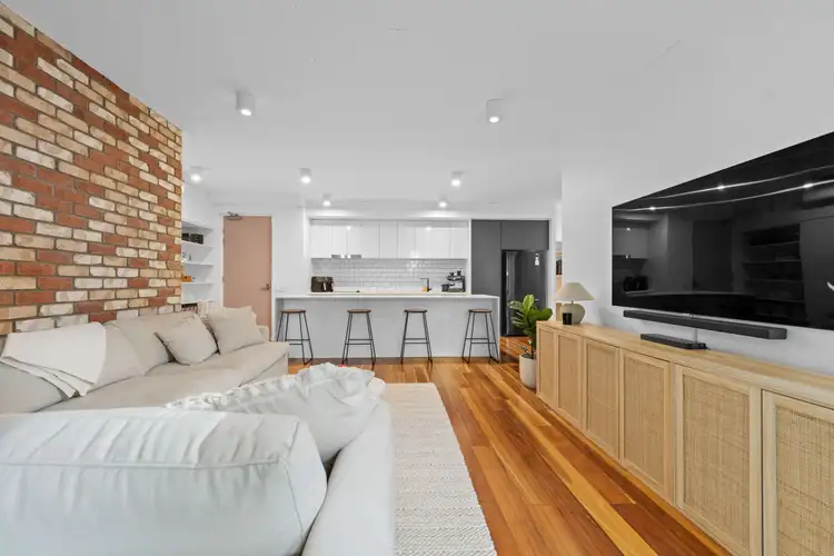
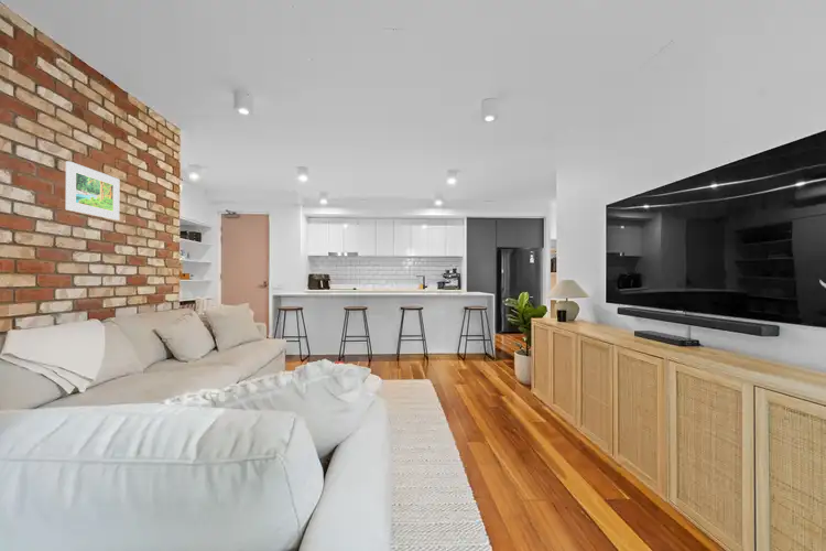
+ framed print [65,160,120,222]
